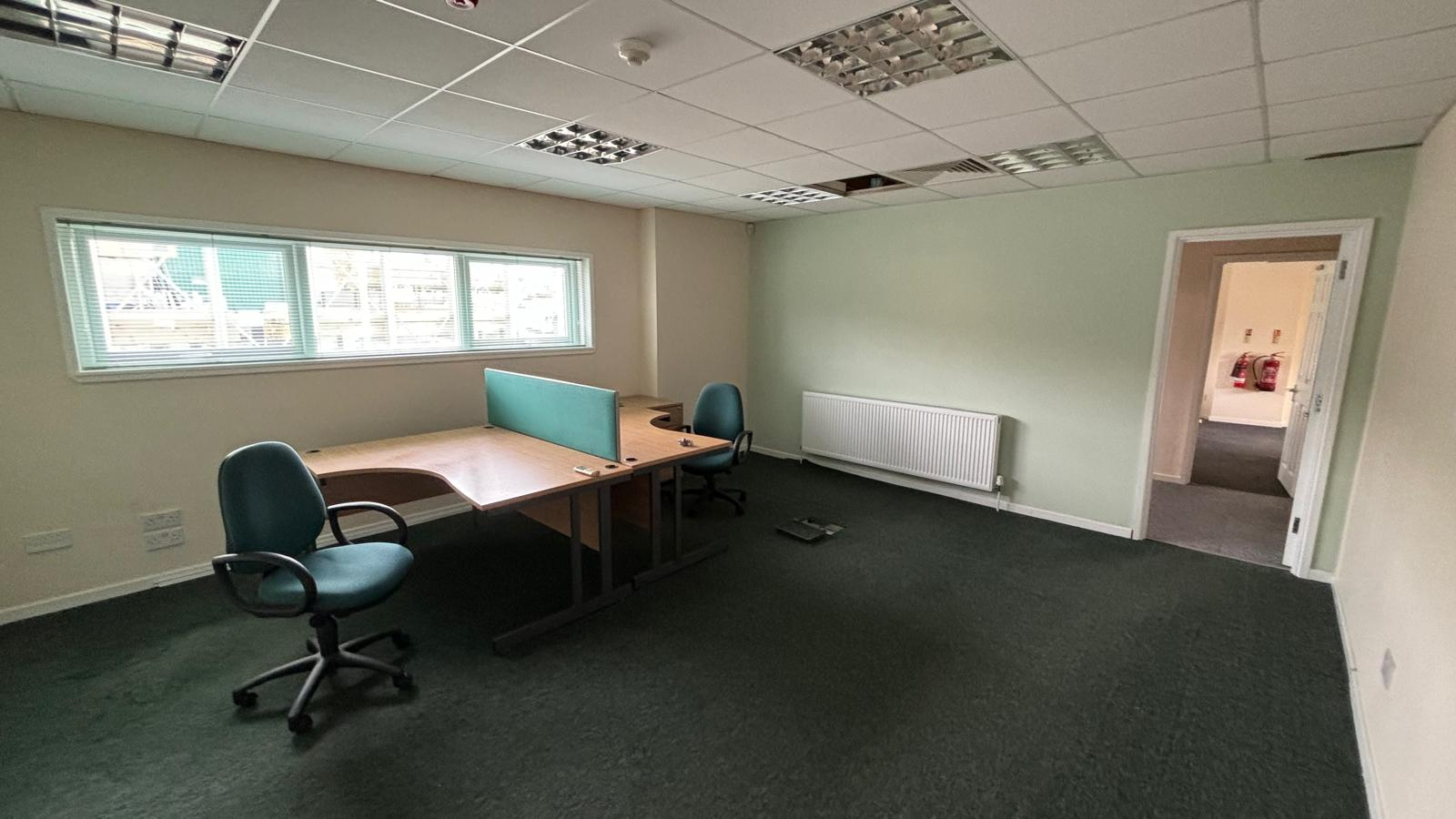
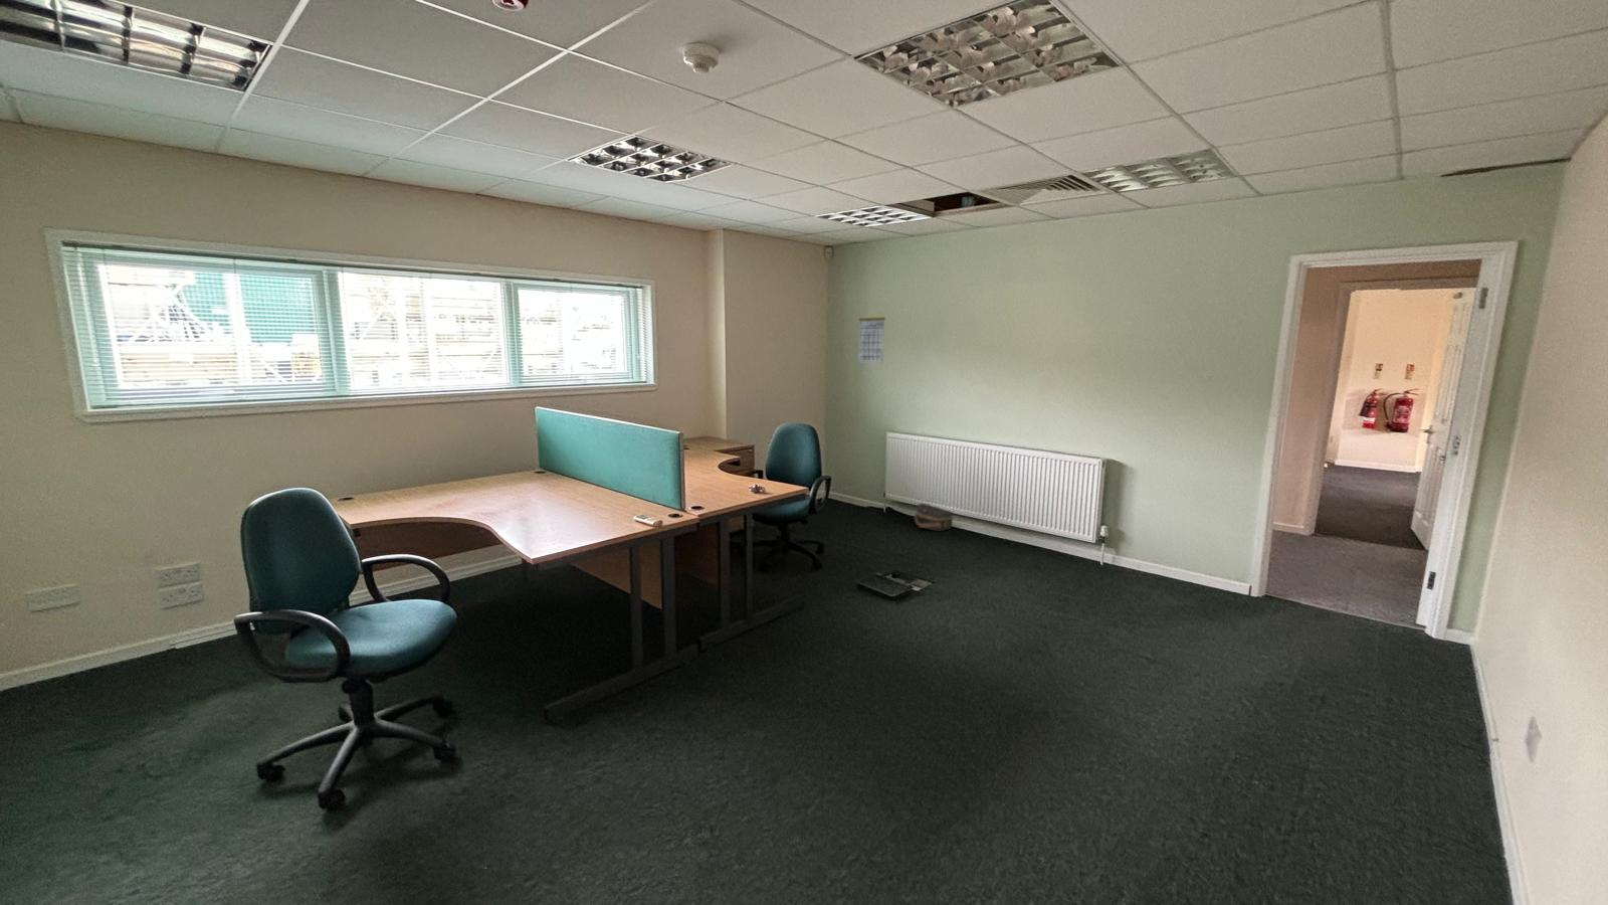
+ calendar [857,311,887,364]
+ hat box [913,503,954,530]
